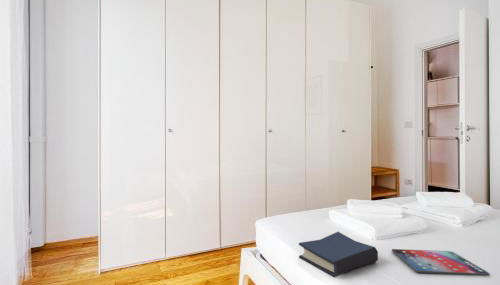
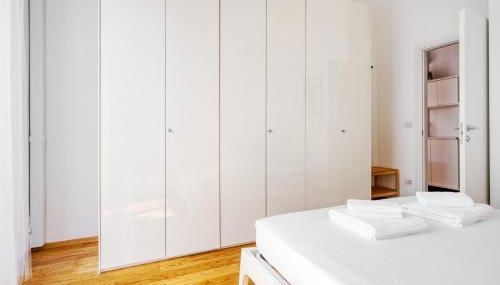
- tablet [391,248,490,276]
- hardback book [298,231,379,279]
